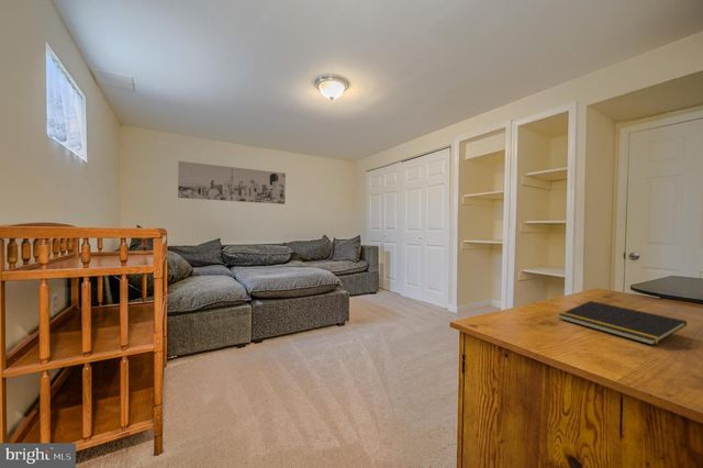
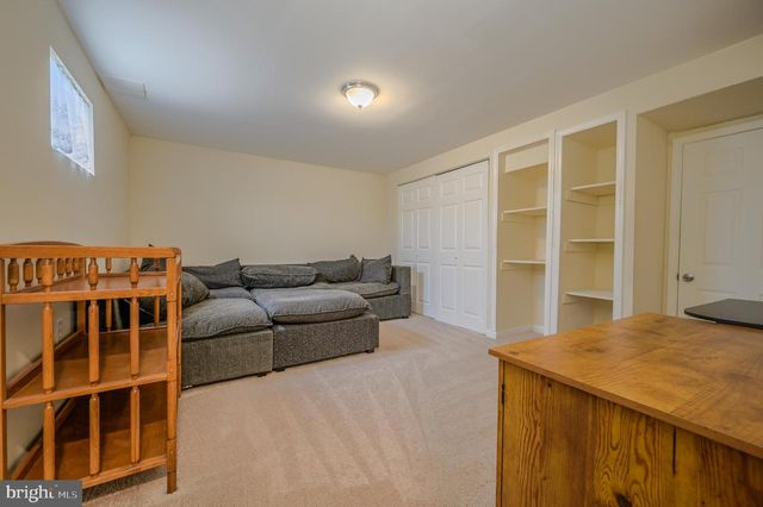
- wall art [177,160,287,205]
- notepad [558,300,688,346]
